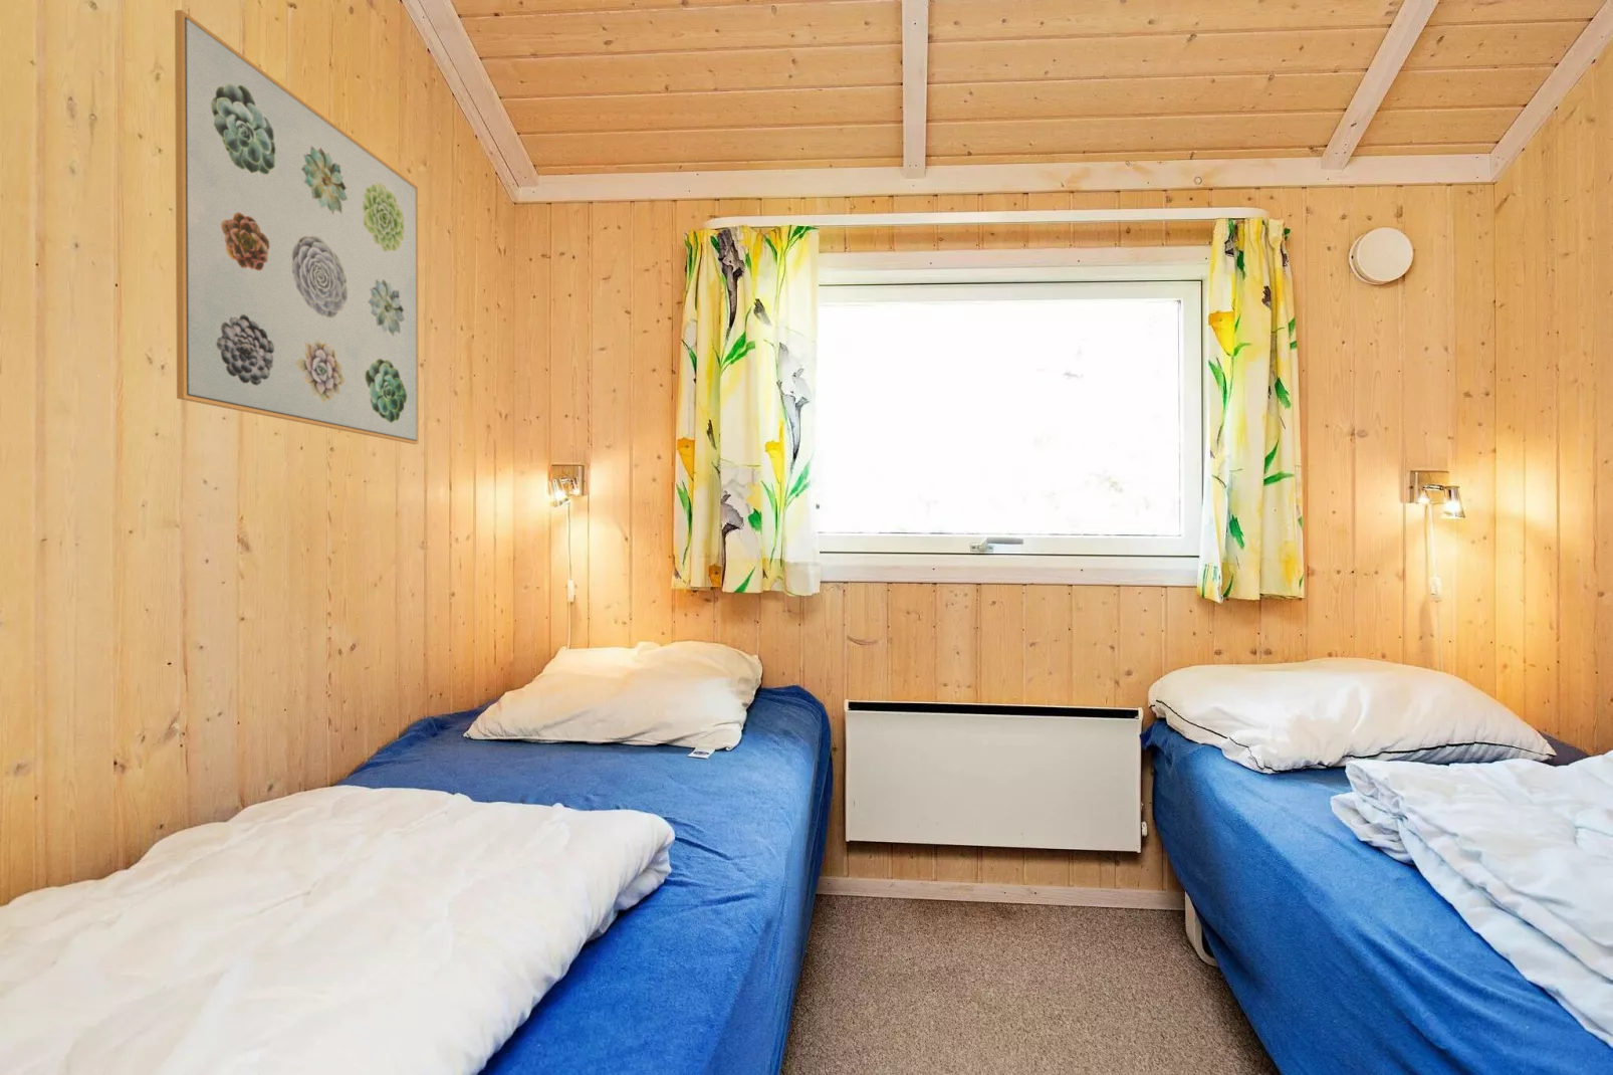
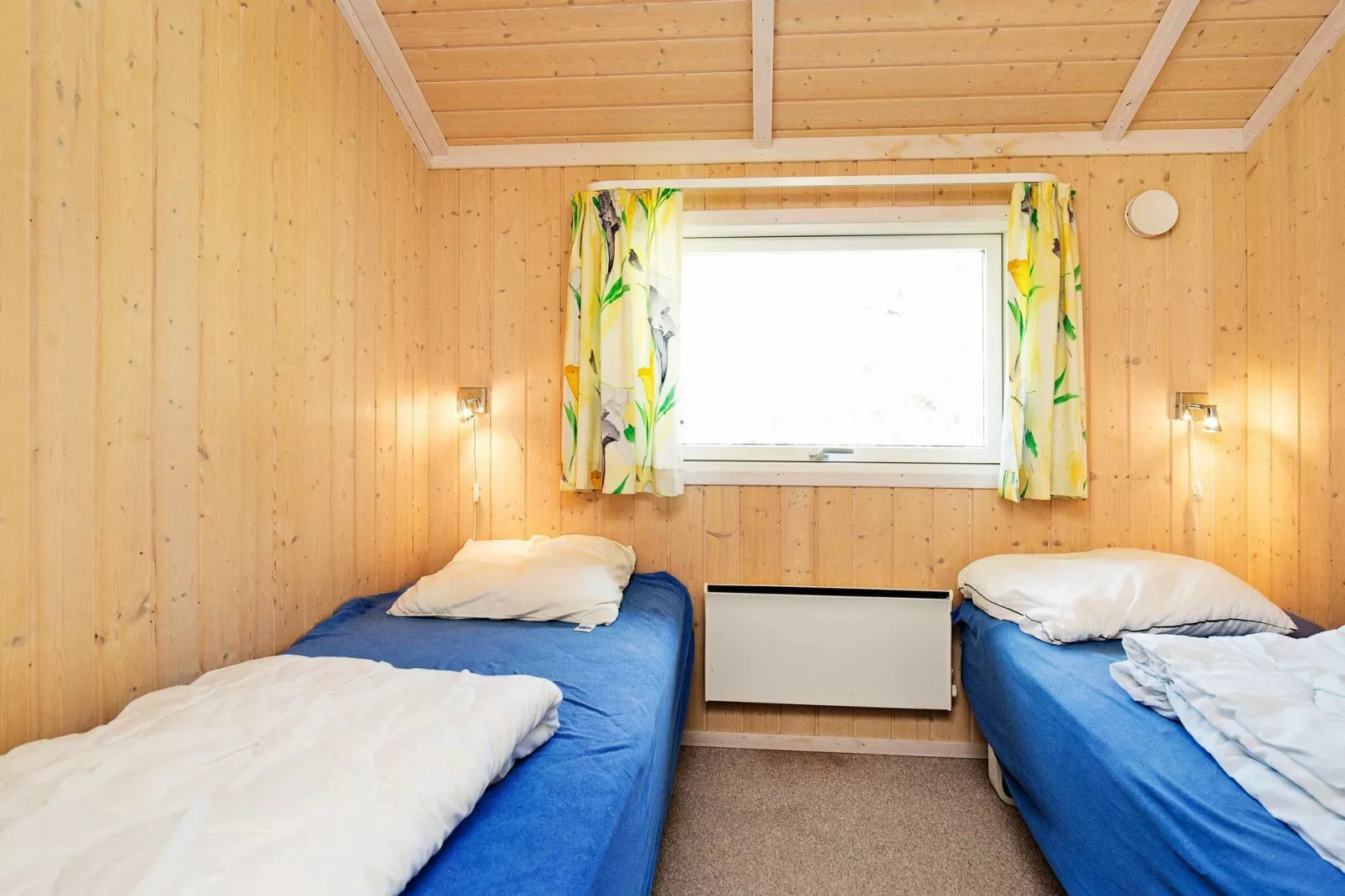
- wall art [174,10,420,445]
